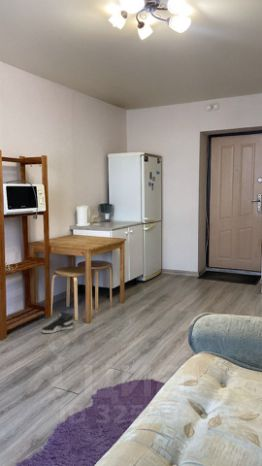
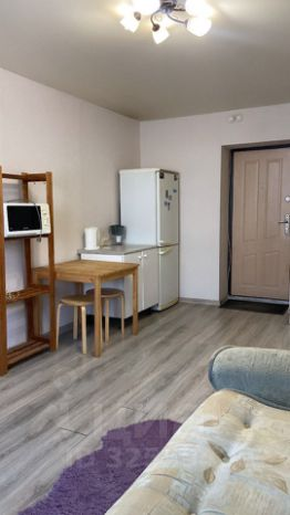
- sneaker [41,310,74,334]
